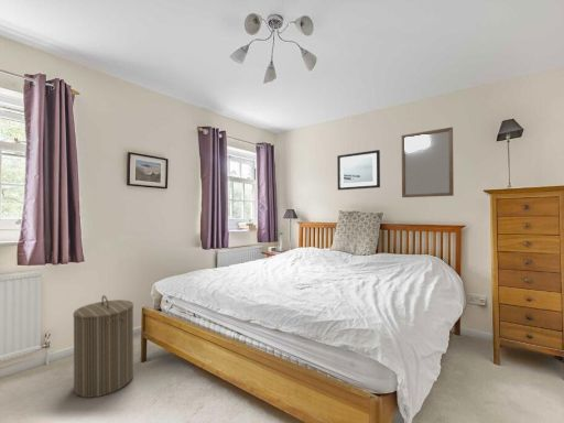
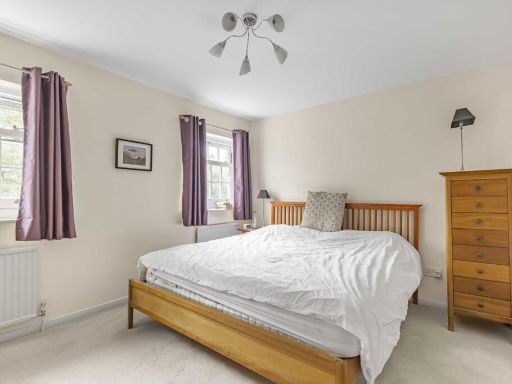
- laundry hamper [72,294,134,399]
- home mirror [400,126,455,198]
- wall art [336,149,381,191]
